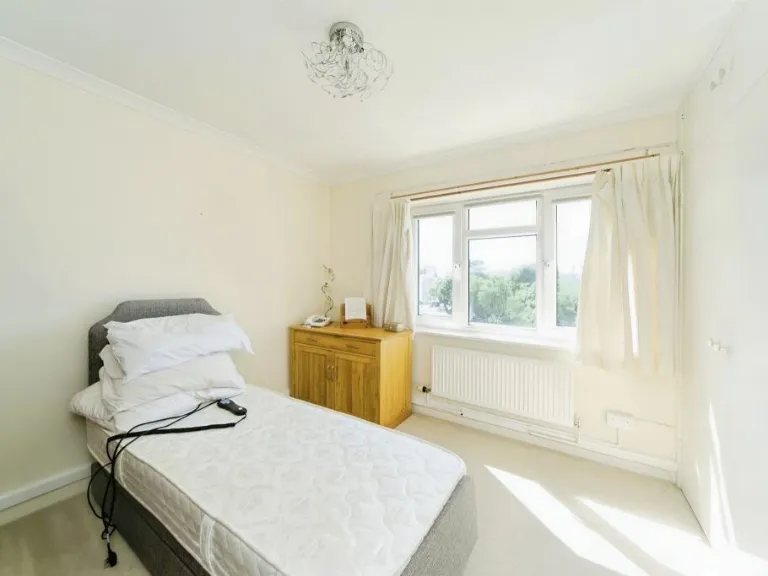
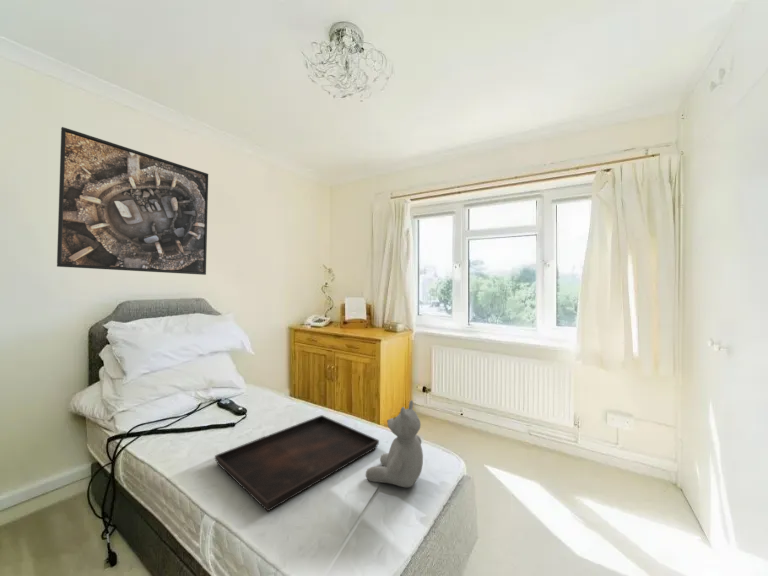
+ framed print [56,126,209,276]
+ teddy bear [365,399,424,488]
+ serving tray [214,414,380,512]
